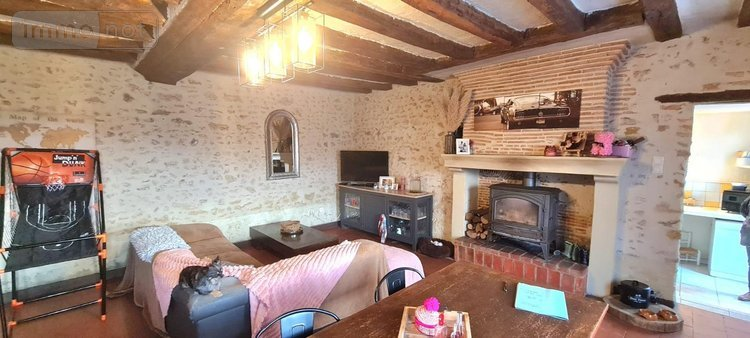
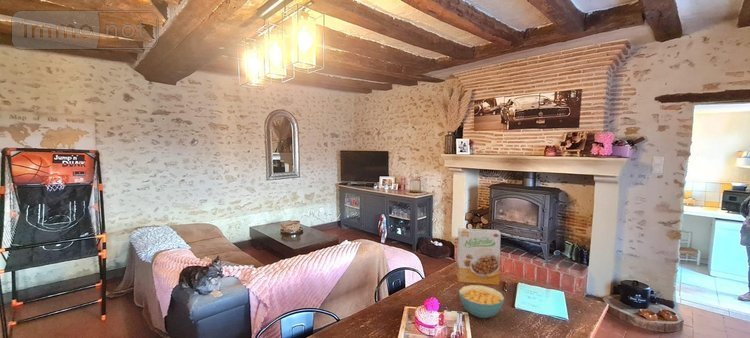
+ cereal box [456,227,502,286]
+ cereal bowl [458,284,505,319]
